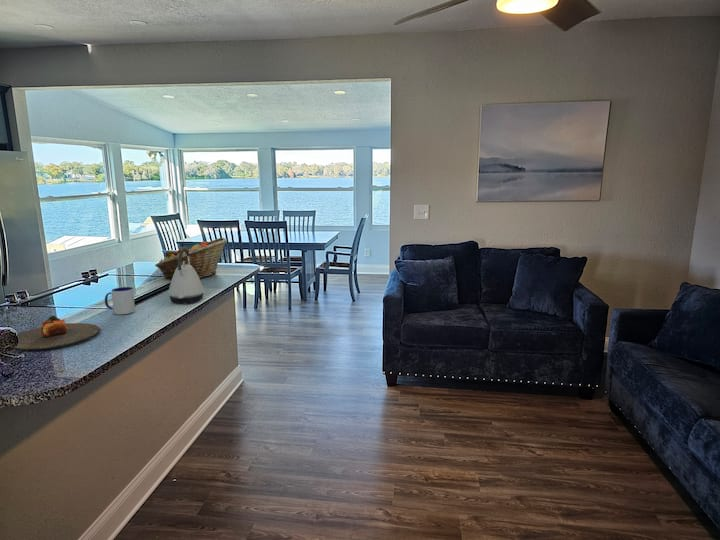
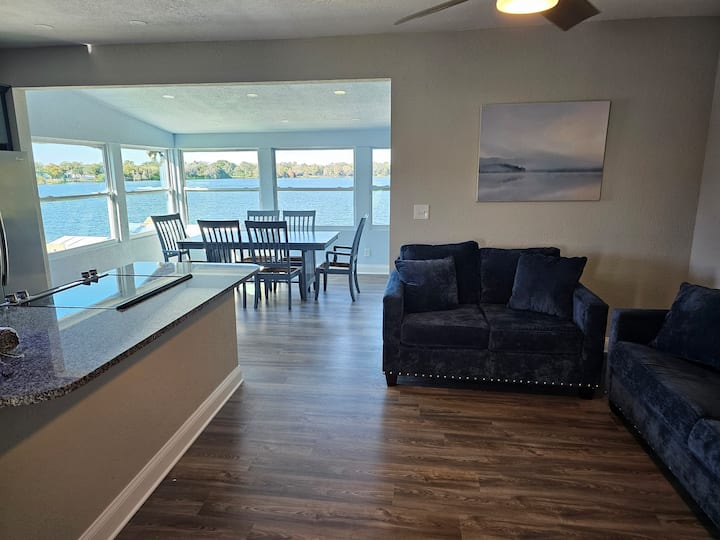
- mug [104,286,136,315]
- plate [11,314,101,351]
- fruit basket [154,237,228,280]
- kettle [167,248,205,305]
